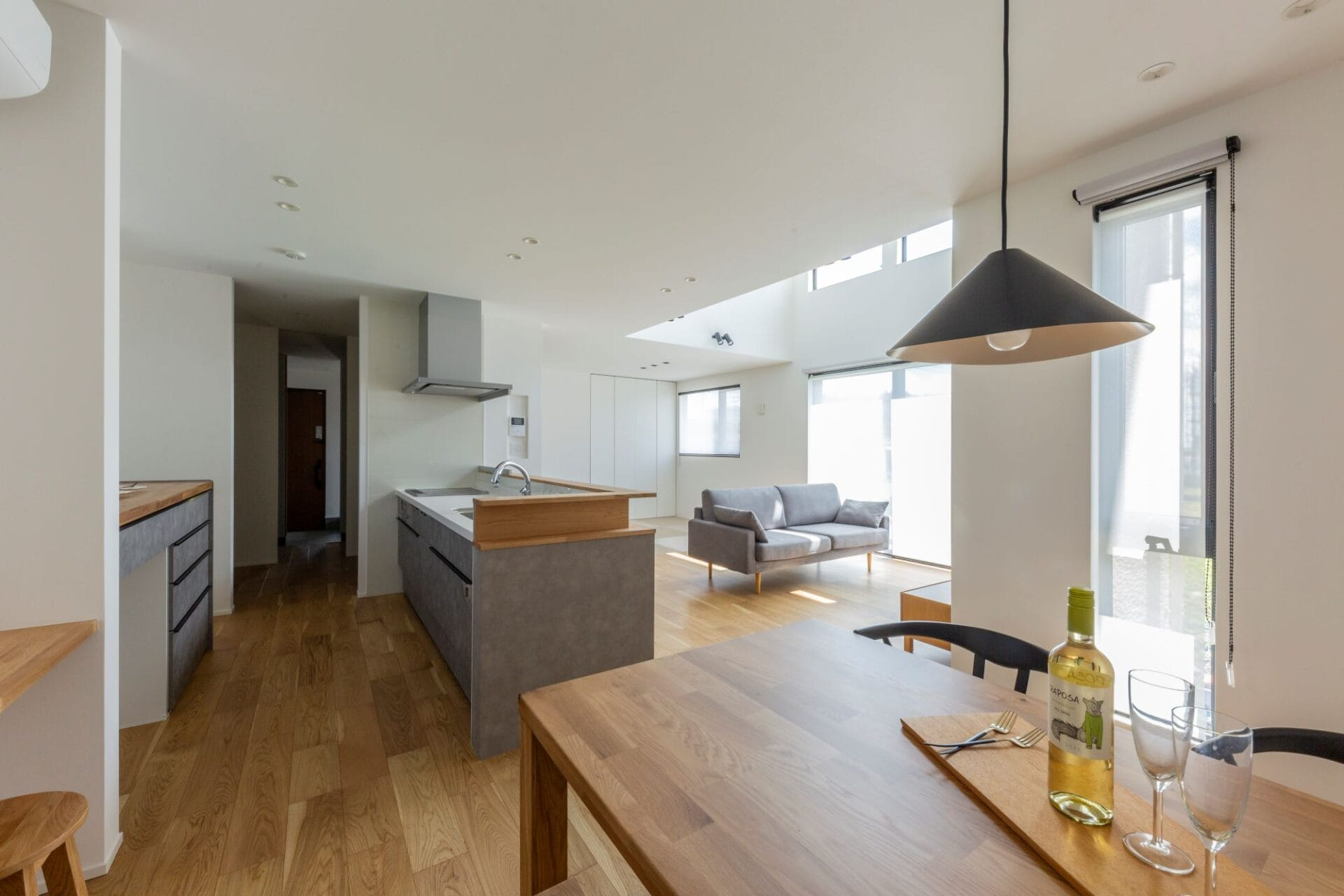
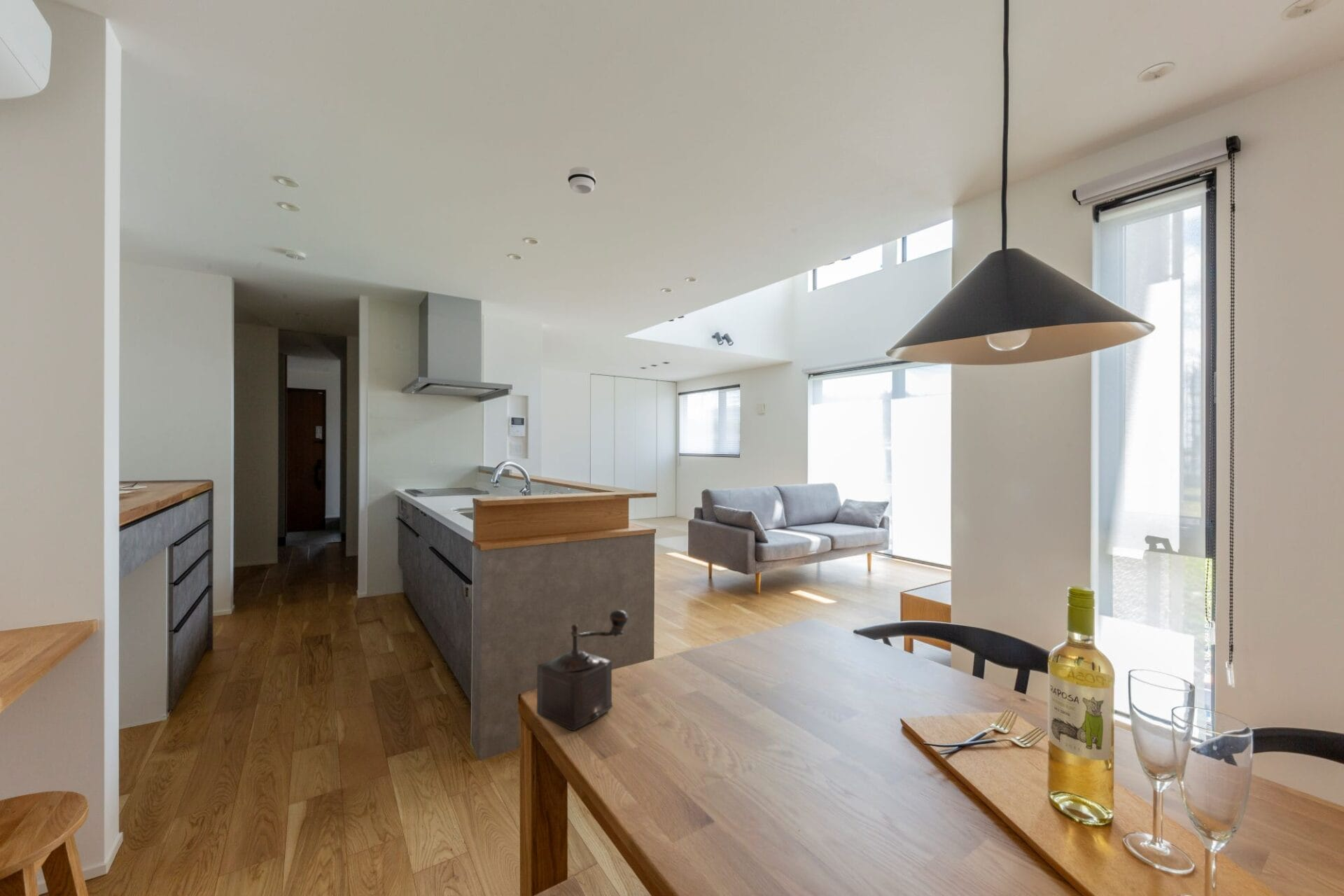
+ smoke detector [567,166,596,195]
+ pepper mill [535,609,630,731]
